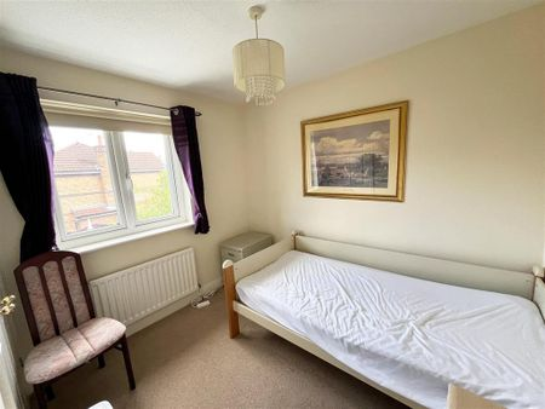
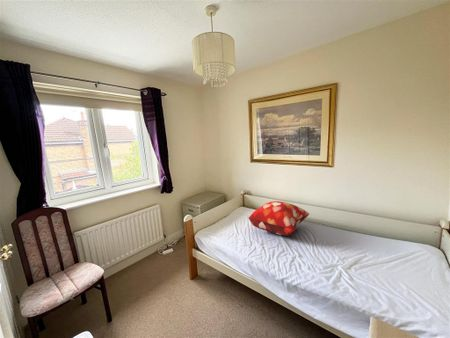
+ decorative pillow [247,200,310,237]
